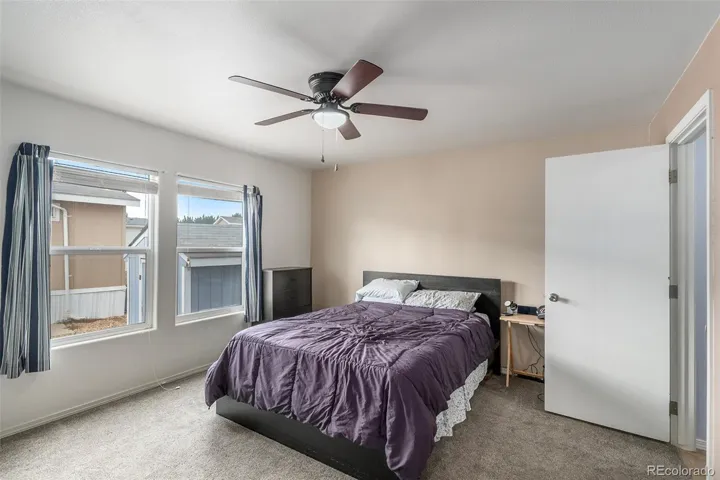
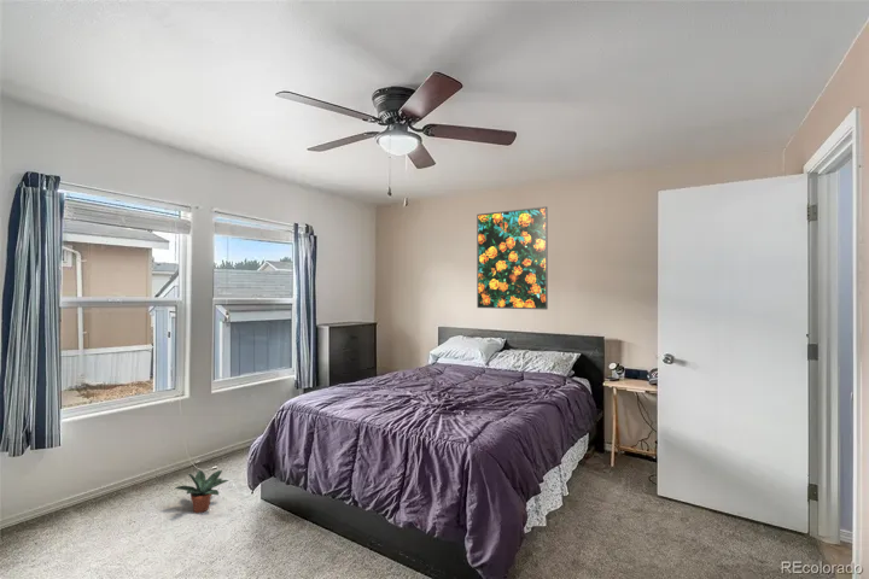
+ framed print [476,205,549,311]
+ potted plant [174,469,231,514]
